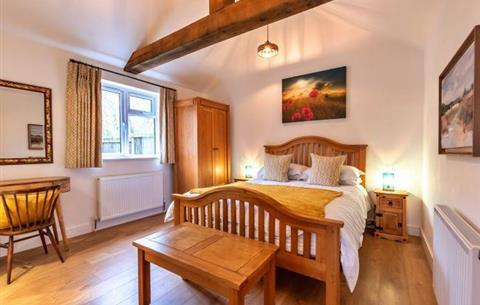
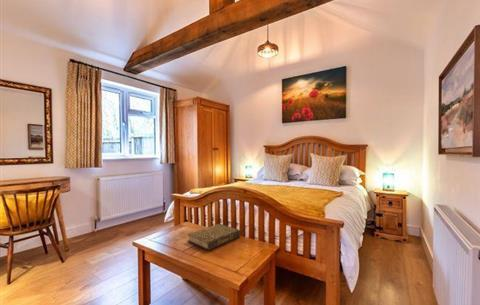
+ book [187,223,241,251]
